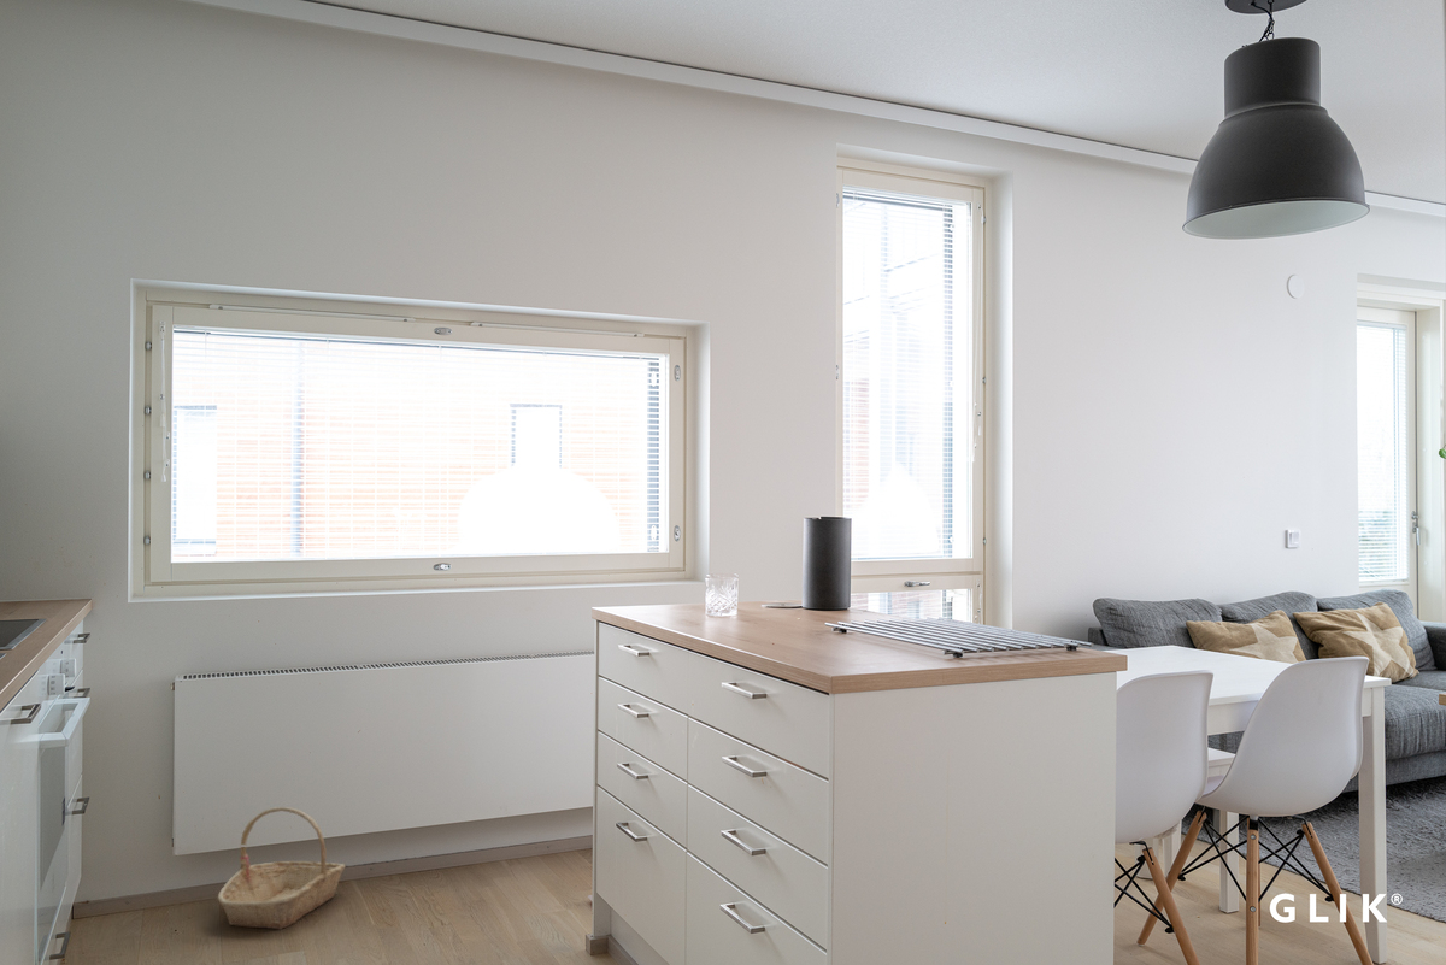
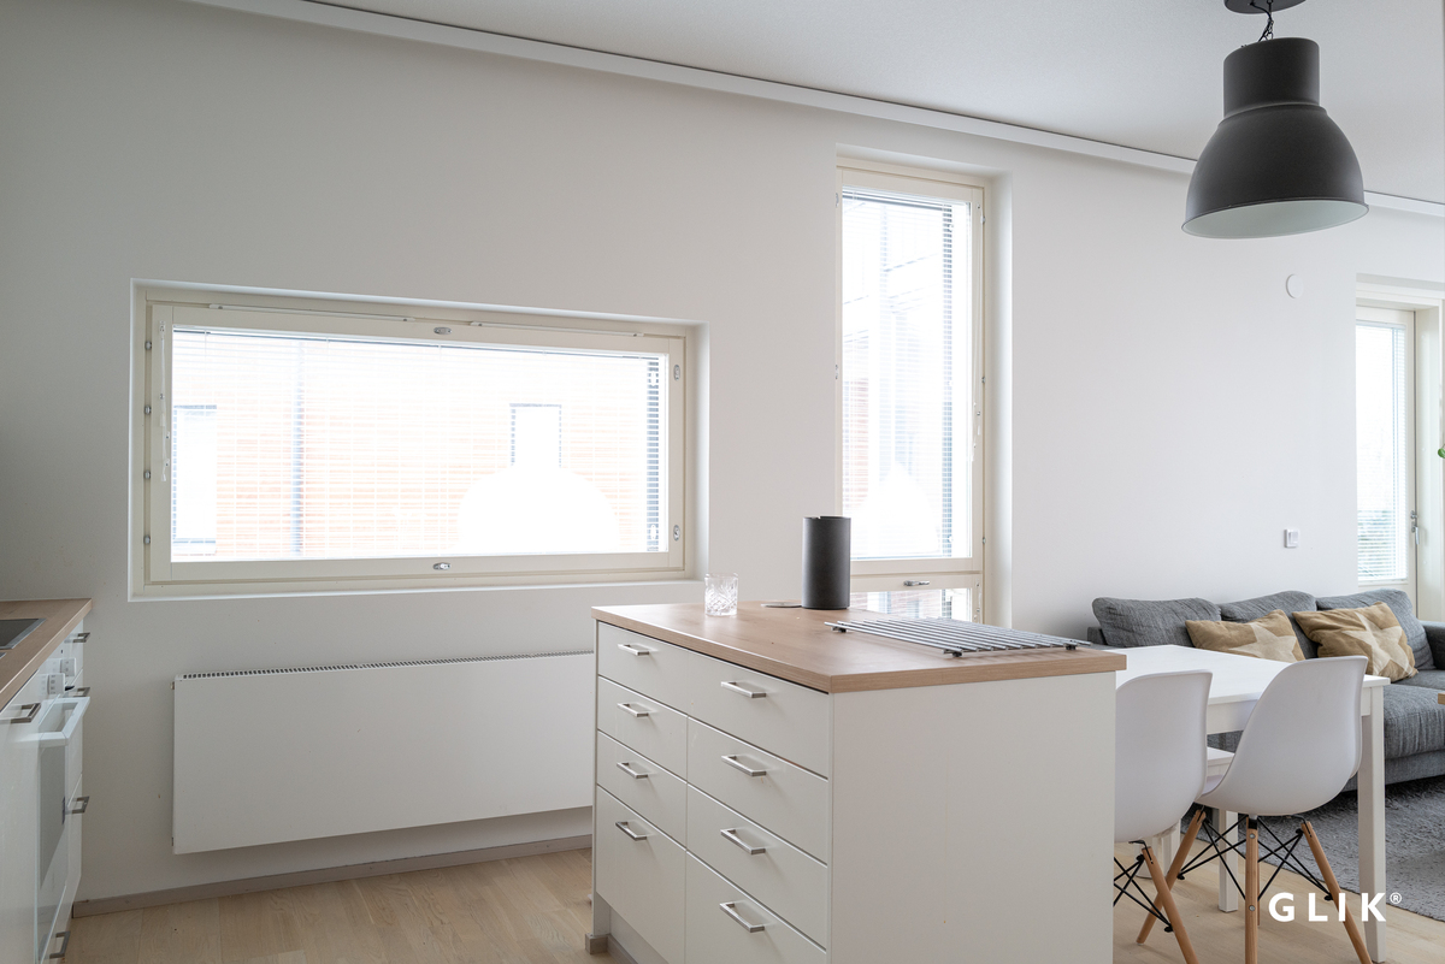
- basket [217,806,346,931]
